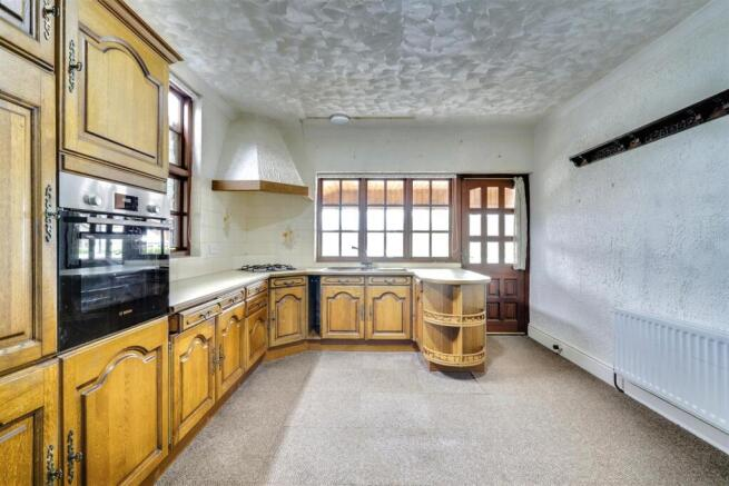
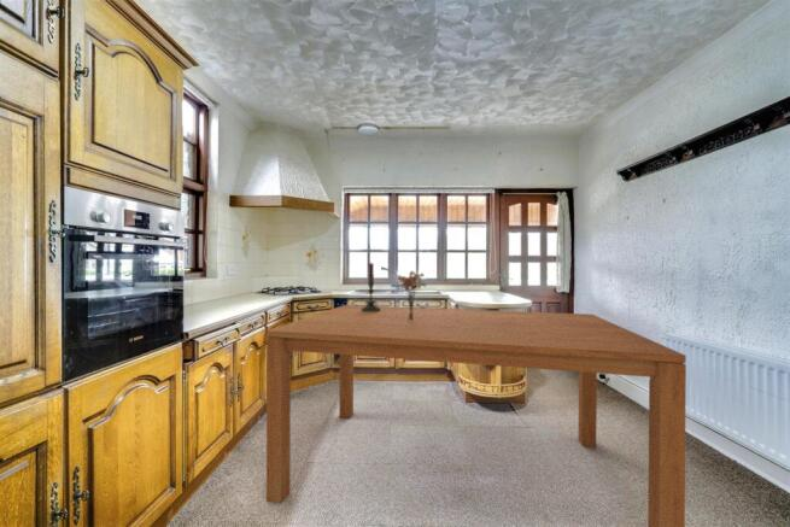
+ candle [361,260,381,312]
+ dining table [265,304,687,527]
+ bouquet [397,270,427,321]
